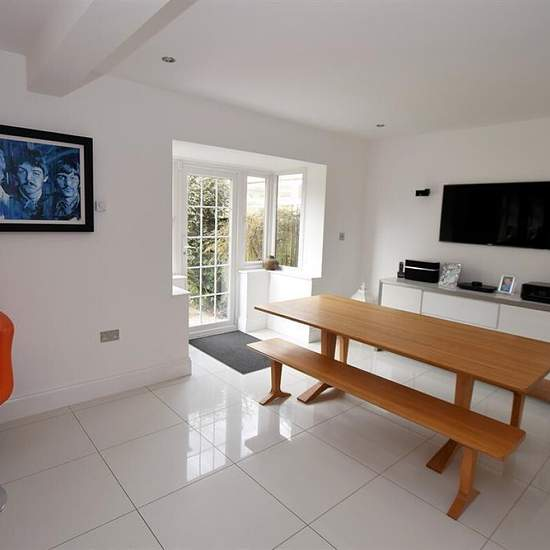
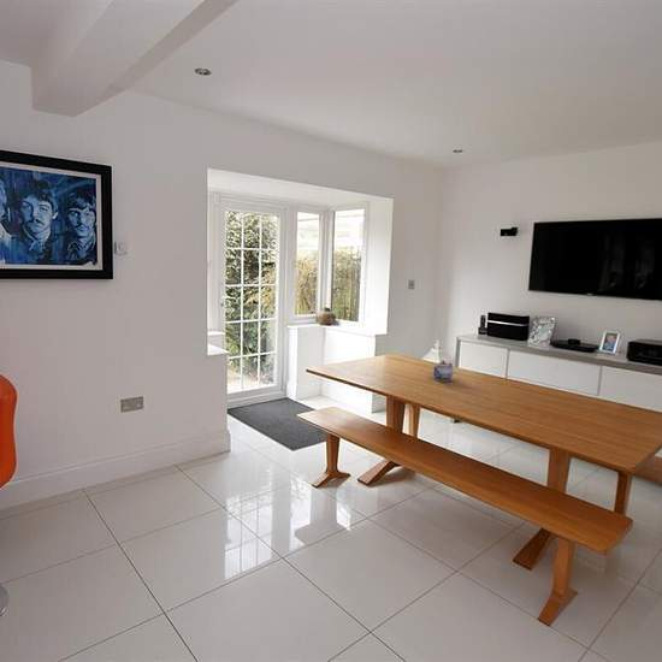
+ teapot [432,360,454,383]
